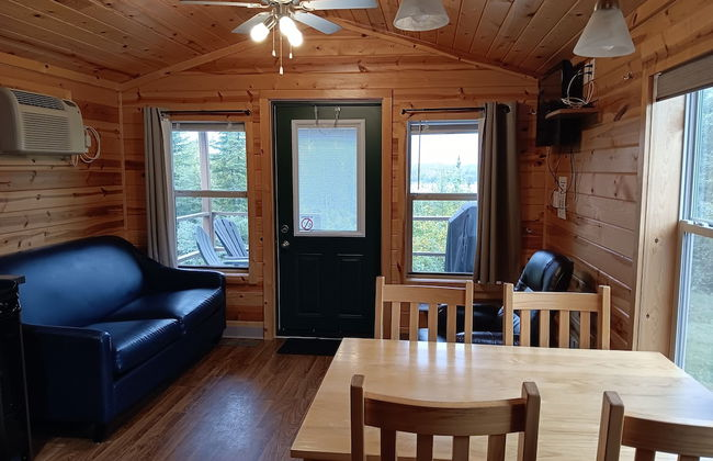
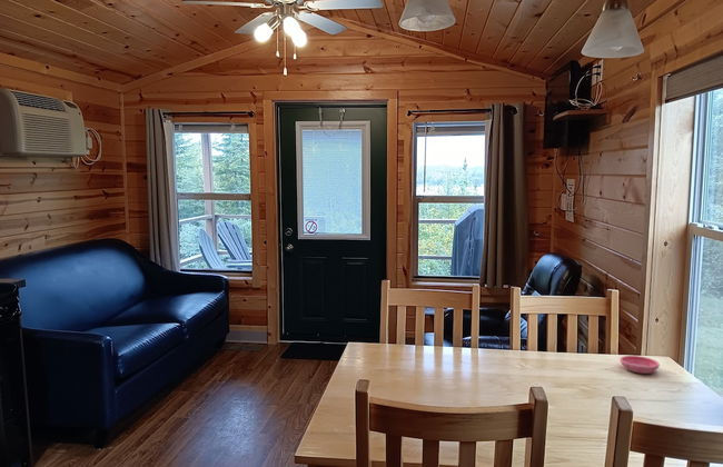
+ saucer [618,355,661,375]
